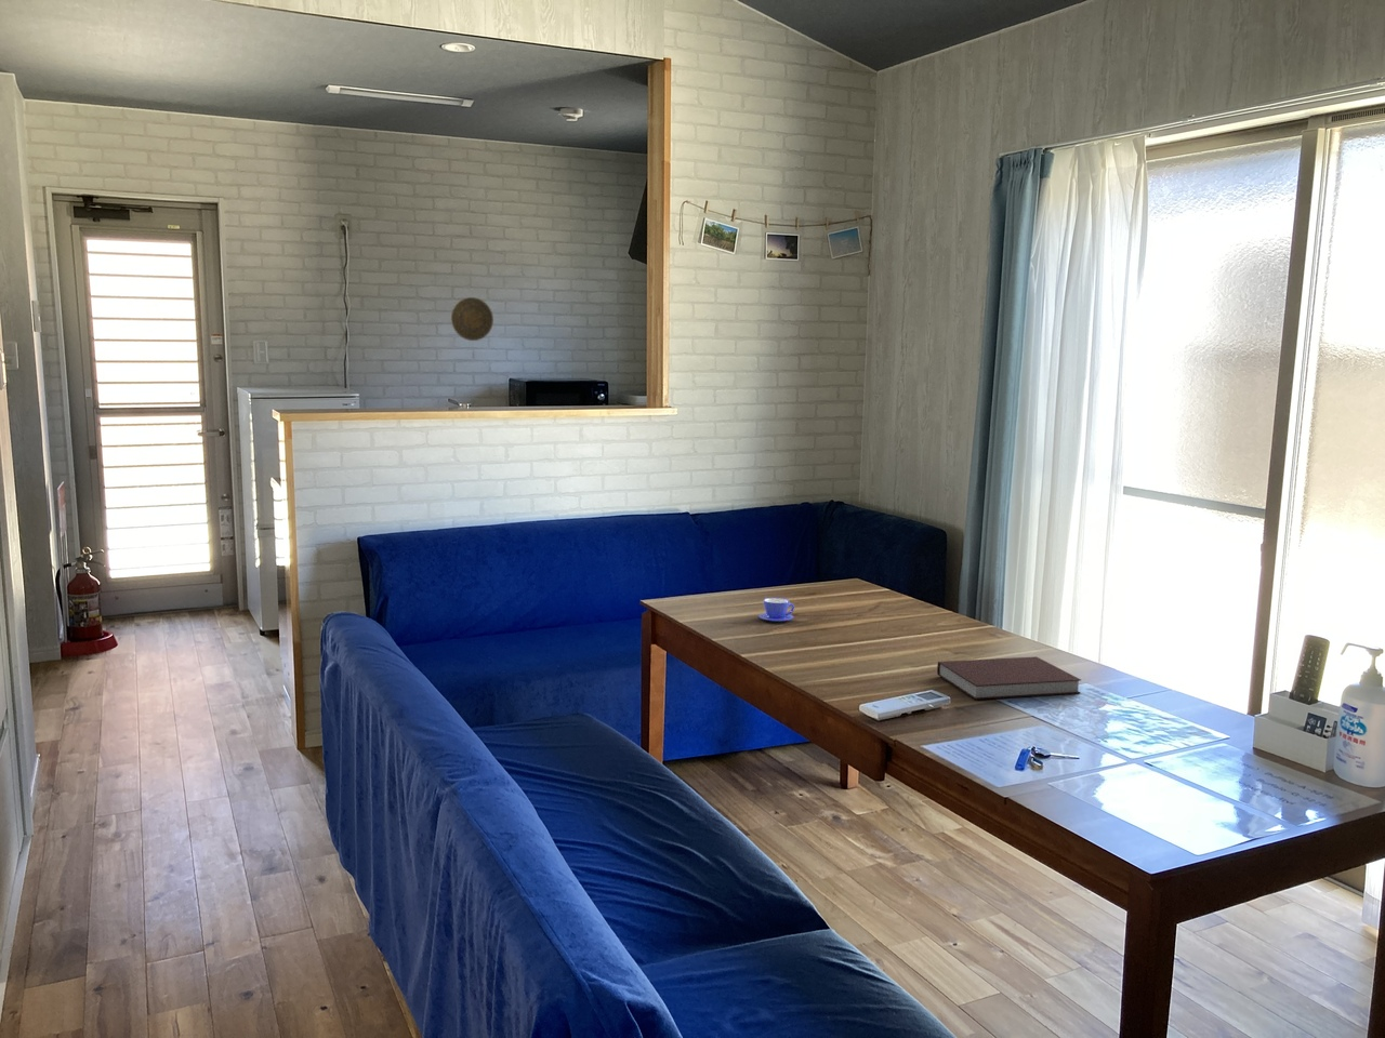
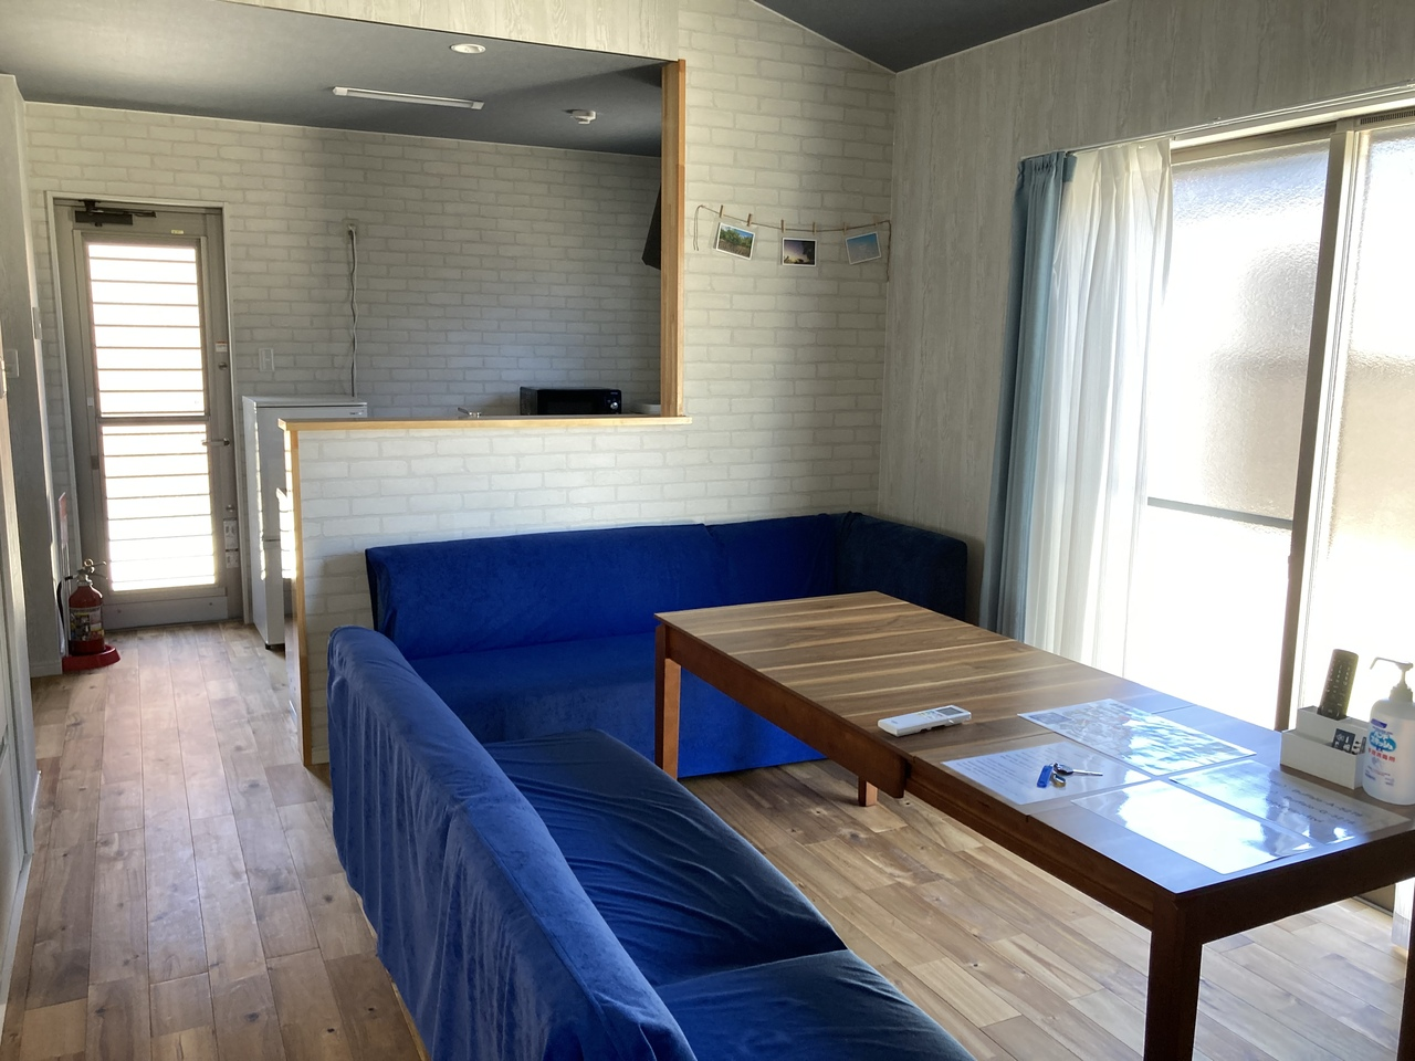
- teacup [758,596,795,623]
- decorative plate [450,297,494,341]
- notebook [936,655,1082,701]
